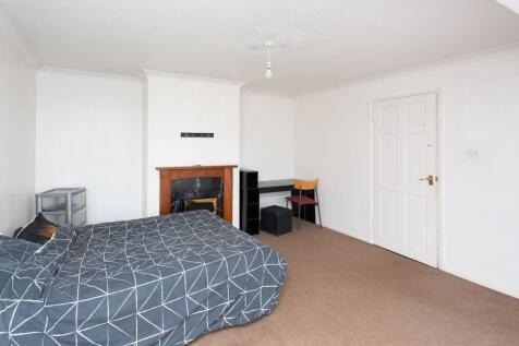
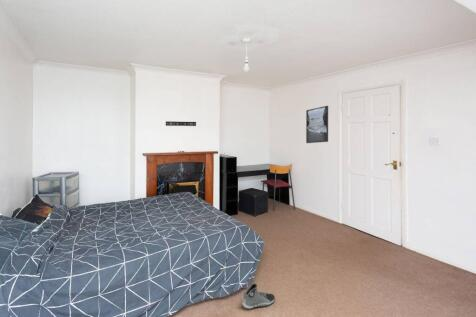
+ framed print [305,105,329,144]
+ sneaker [241,283,276,310]
